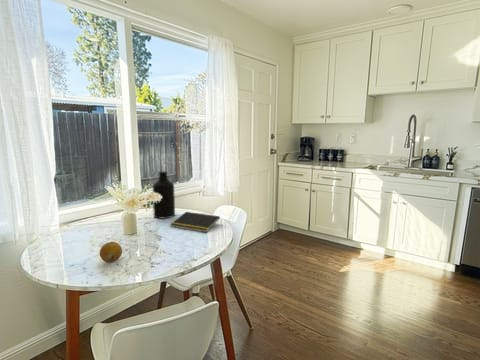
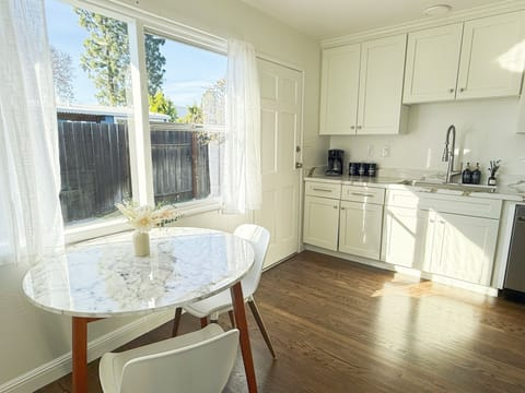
- fruit [99,241,123,264]
- notepad [169,211,221,233]
- bottle [152,171,176,219]
